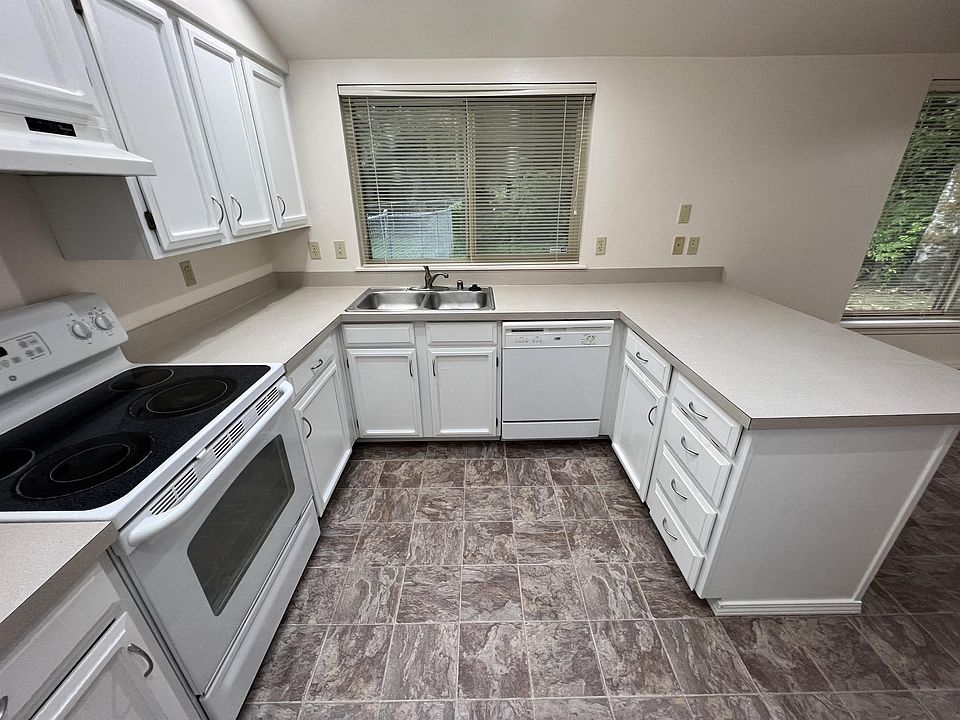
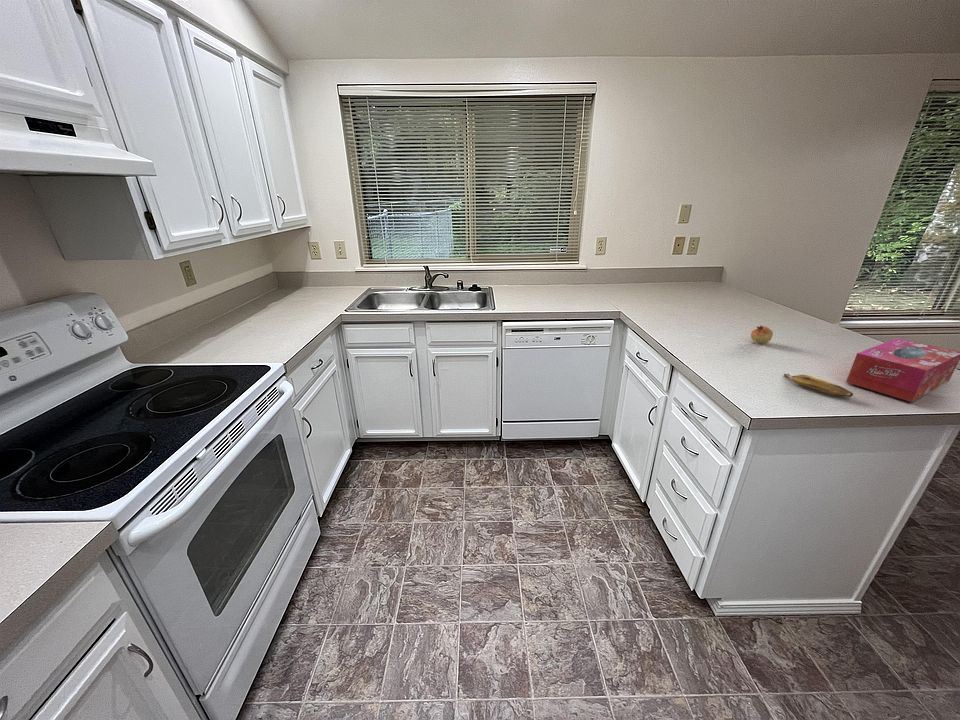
+ banana [783,373,854,398]
+ tissue box [845,337,960,403]
+ fruit [750,324,774,344]
